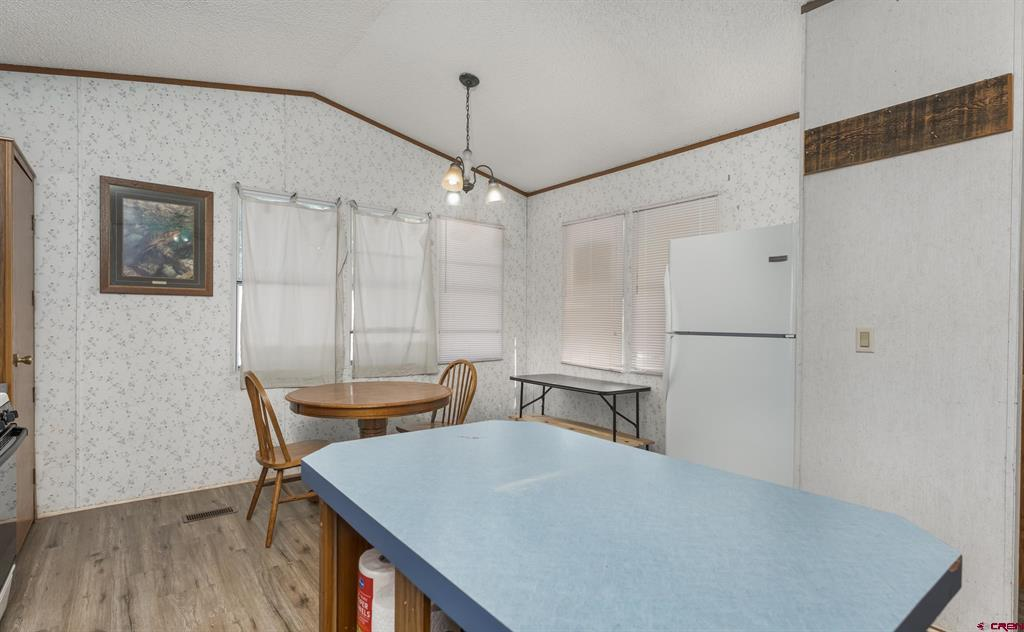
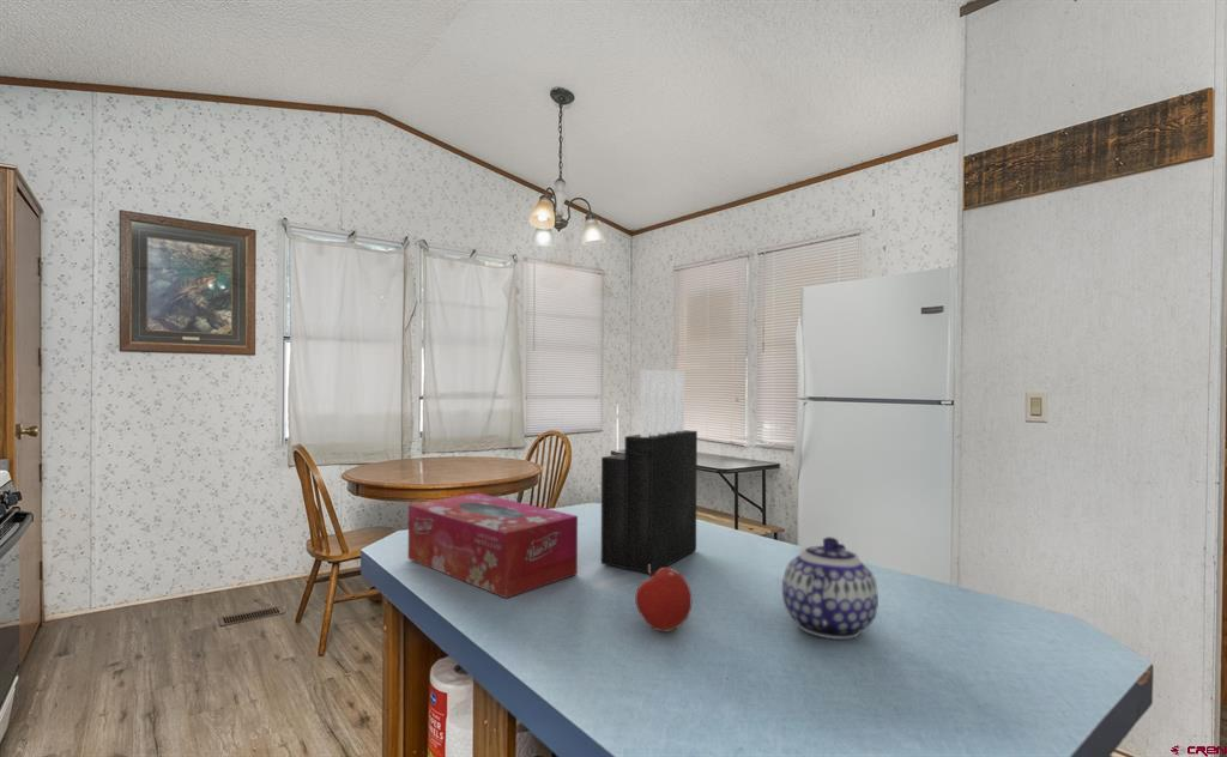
+ fruit [634,564,693,632]
+ teapot [781,535,880,640]
+ knife block [600,369,699,576]
+ tissue box [407,492,579,599]
